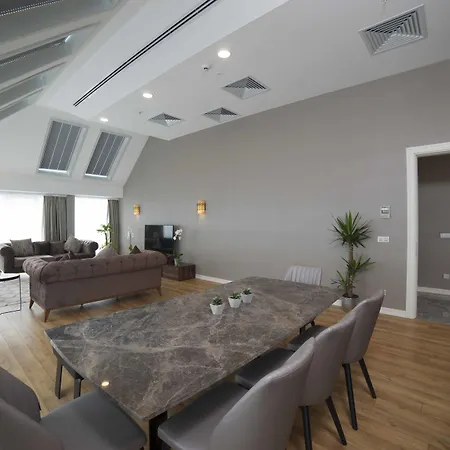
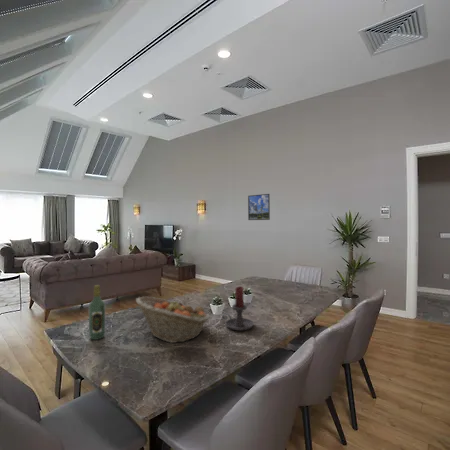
+ wine bottle [88,284,106,341]
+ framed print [247,193,271,221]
+ candle holder [222,285,255,332]
+ fruit basket [135,296,210,344]
